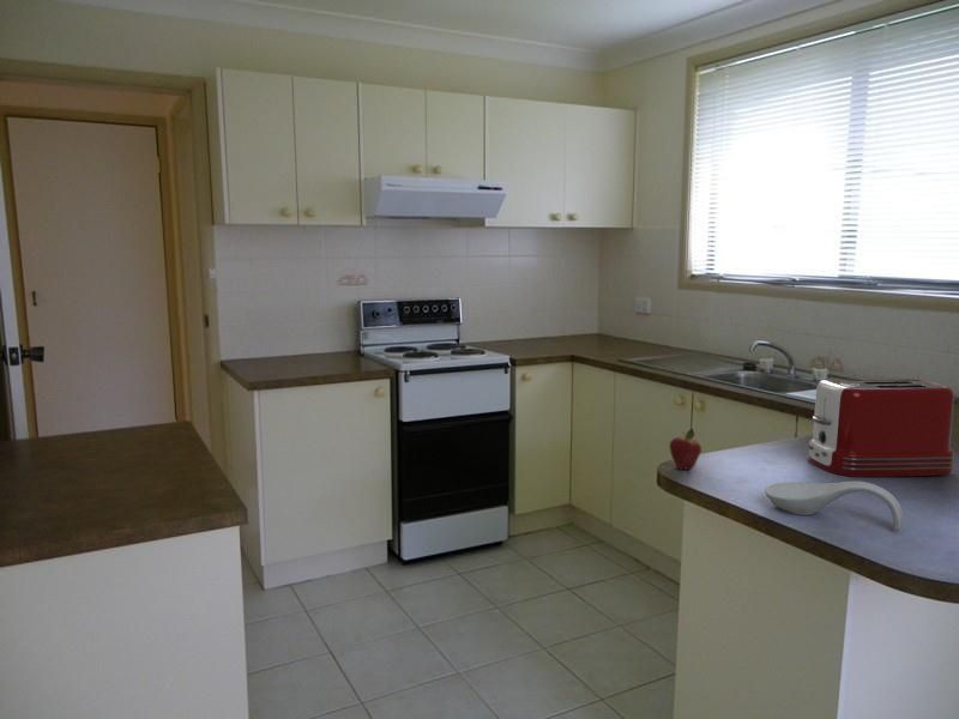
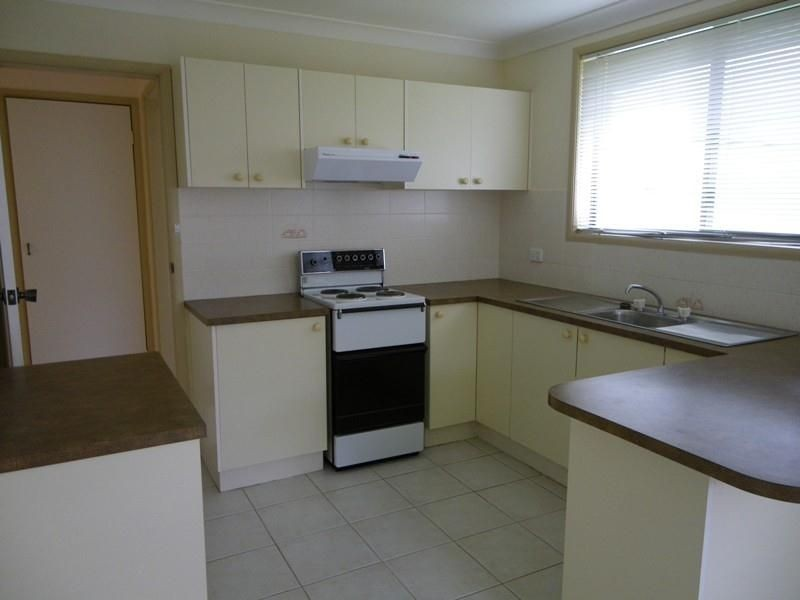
- toaster [808,379,955,478]
- fruit [669,427,702,471]
- spoon rest [764,481,904,531]
